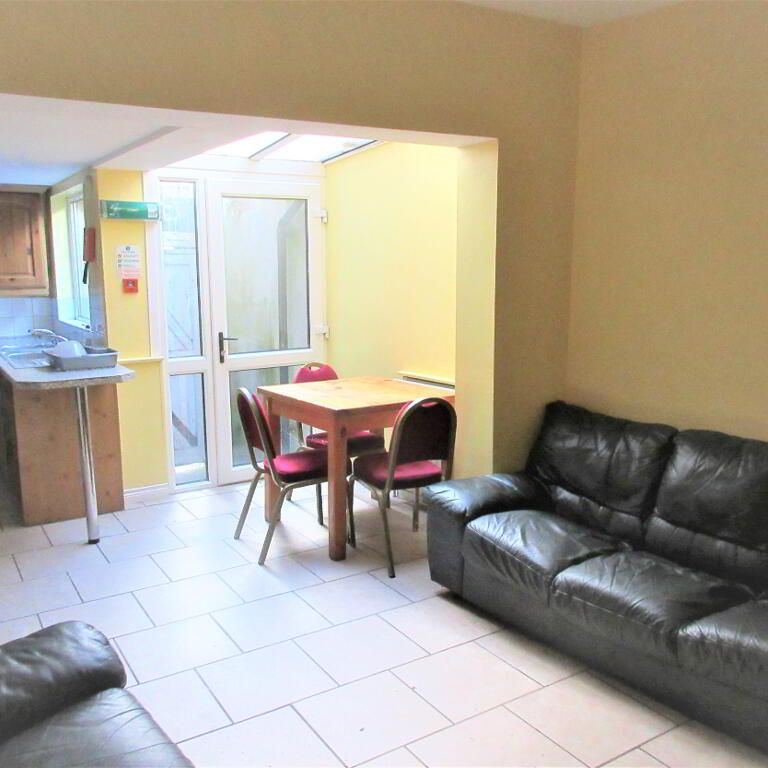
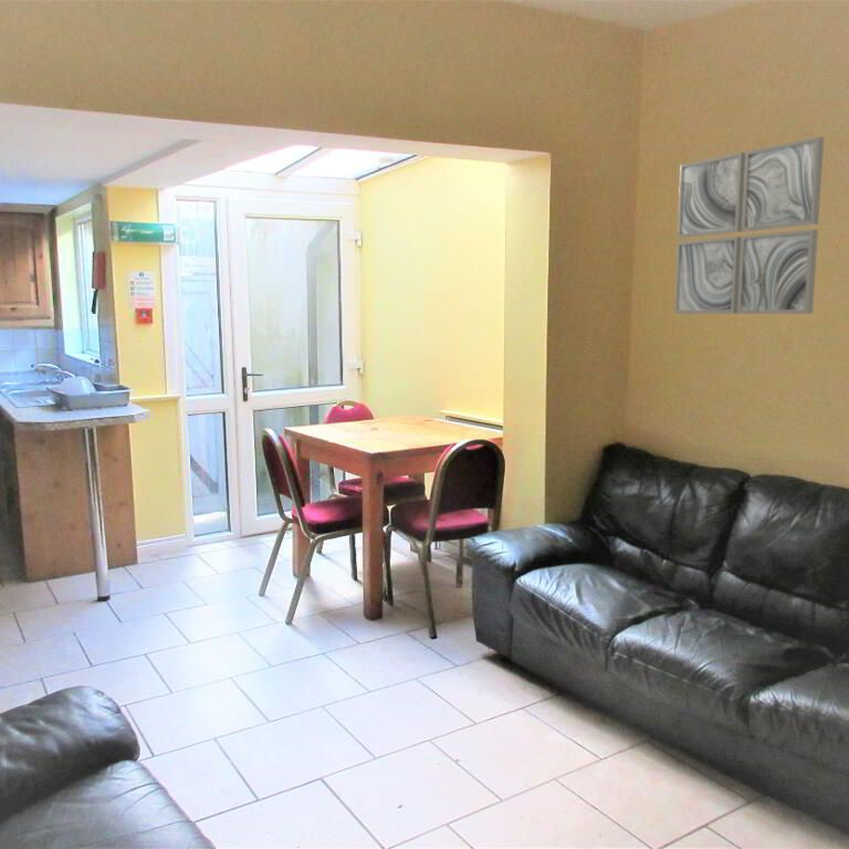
+ wall art [673,136,825,315]
